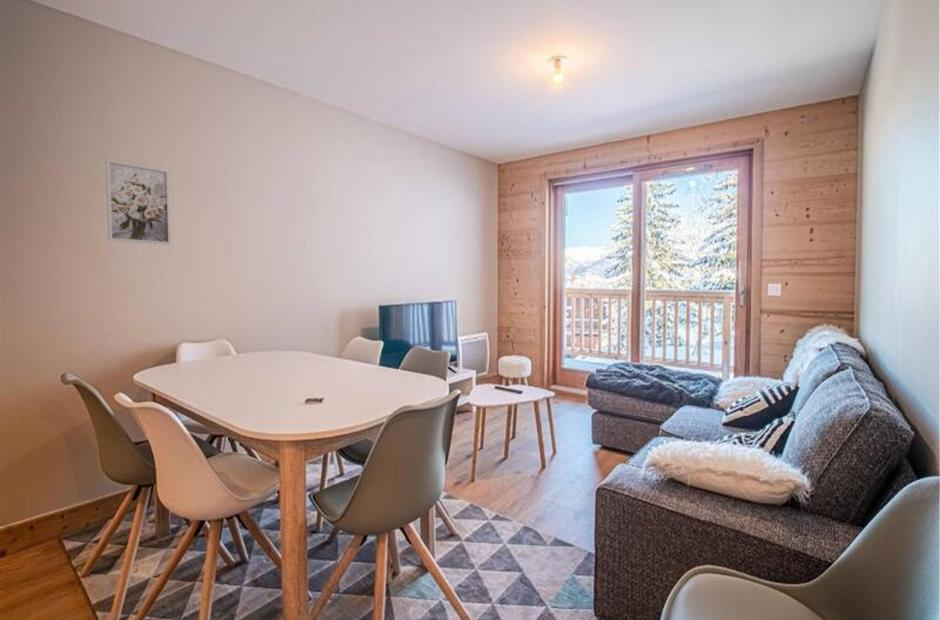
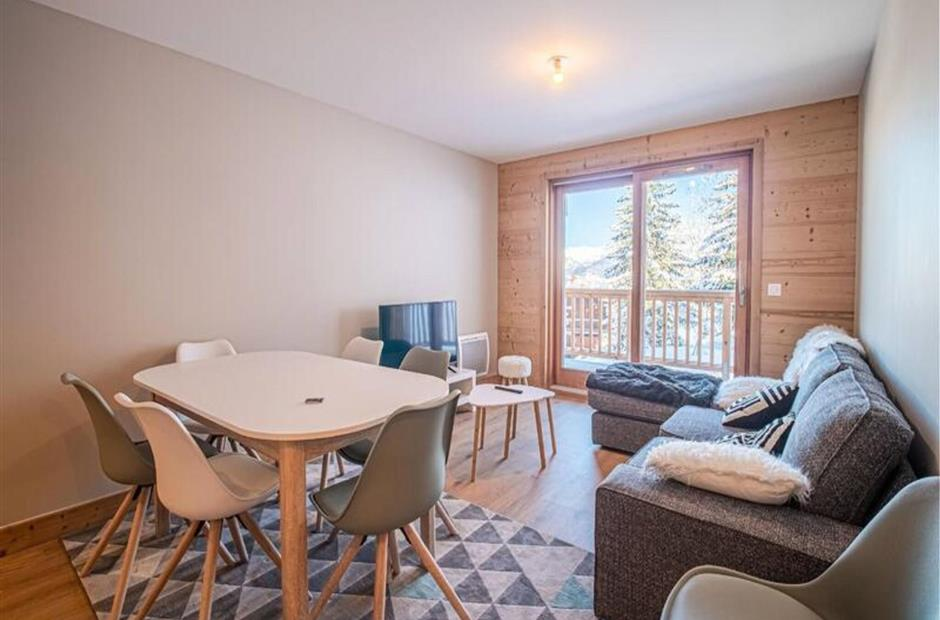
- wall art [104,158,172,246]
